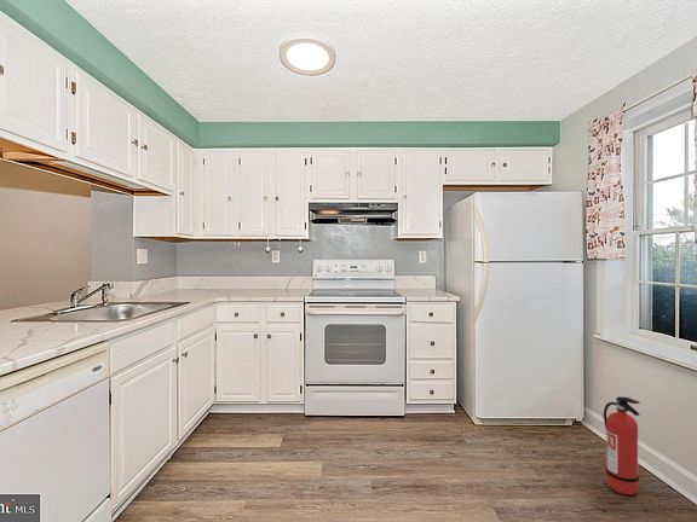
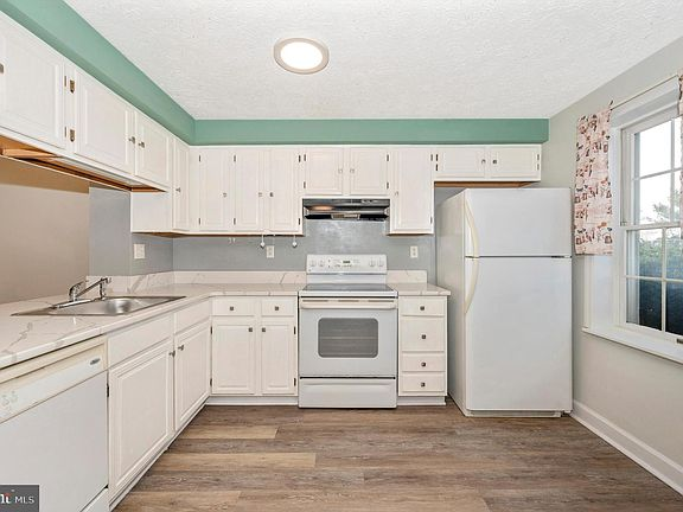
- fire extinguisher [603,396,641,497]
